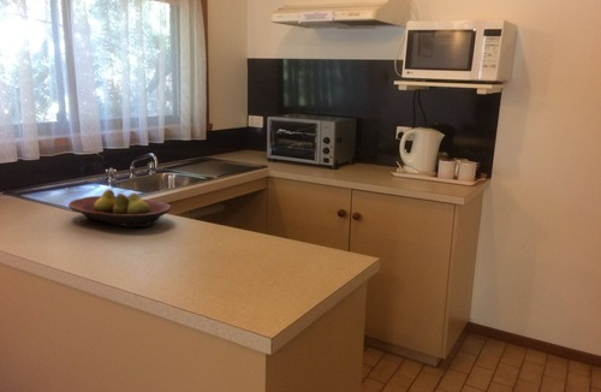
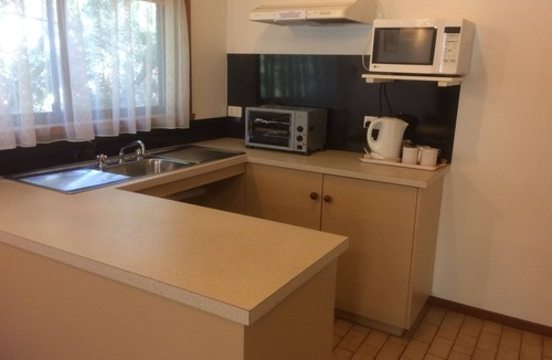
- fruit bowl [67,189,172,228]
